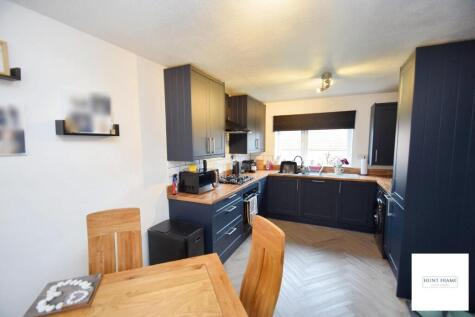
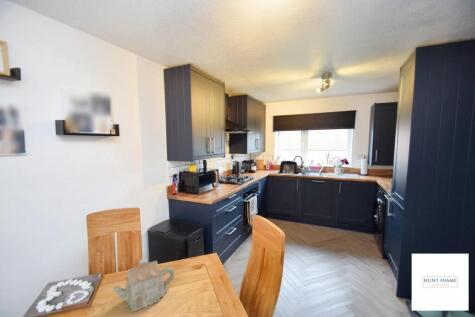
+ teapot [112,258,175,313]
